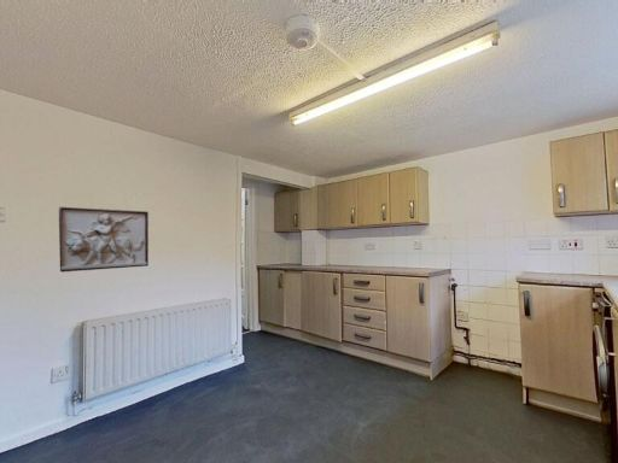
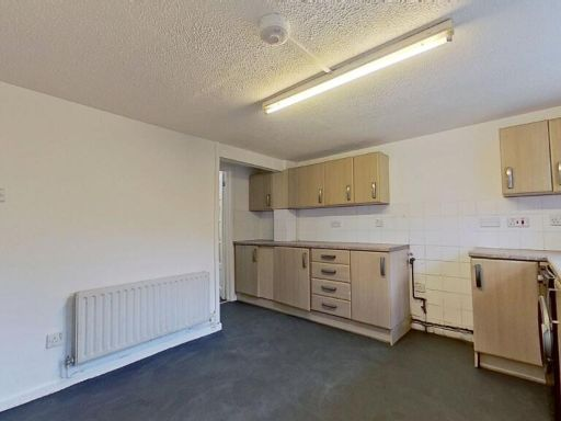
- wall relief [58,206,150,274]
